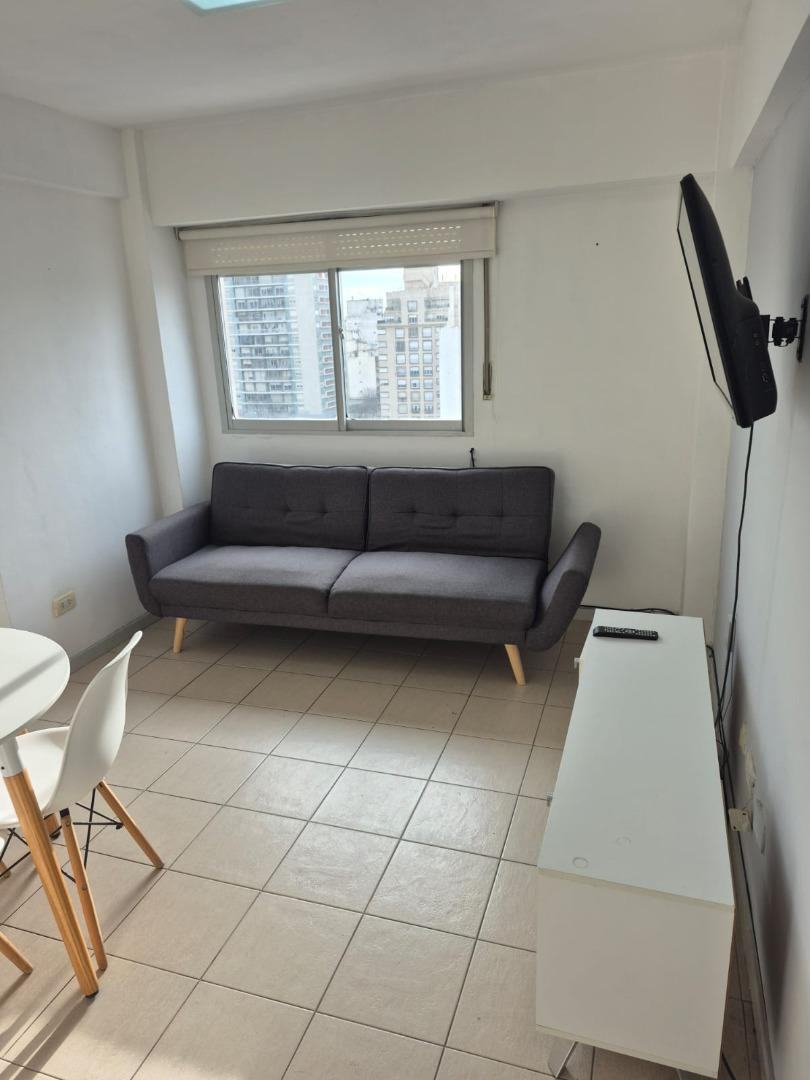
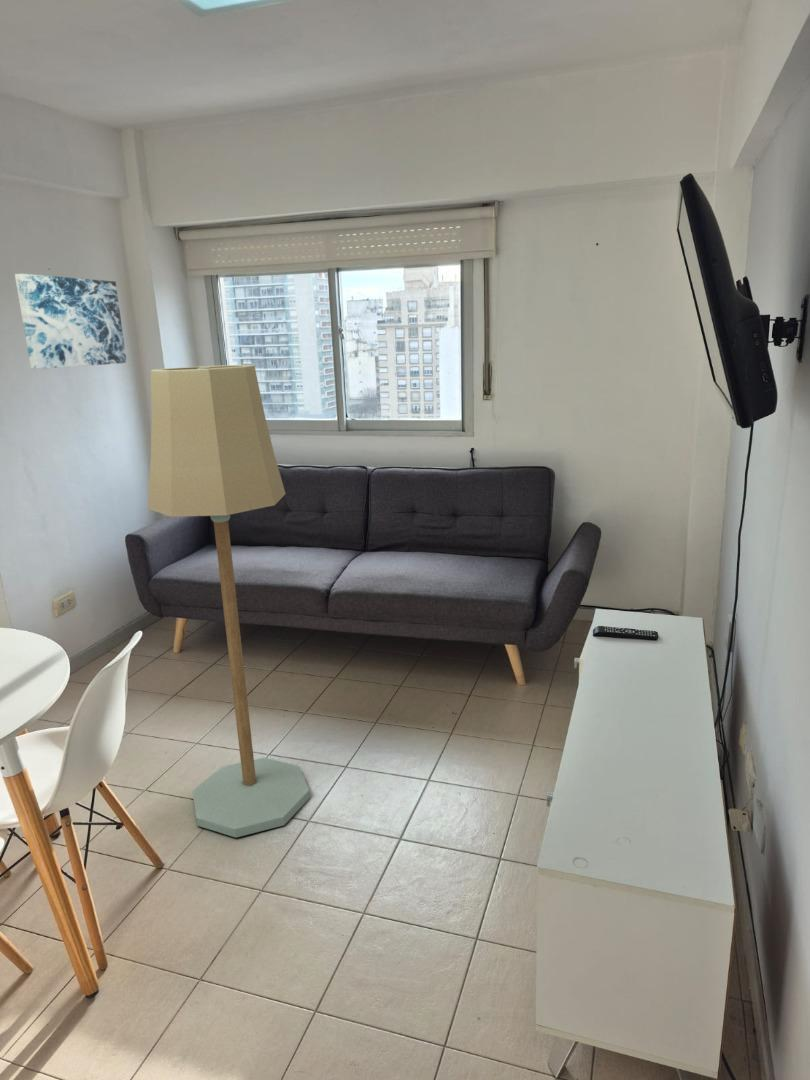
+ wall art [14,273,128,370]
+ floor lamp [146,364,311,838]
